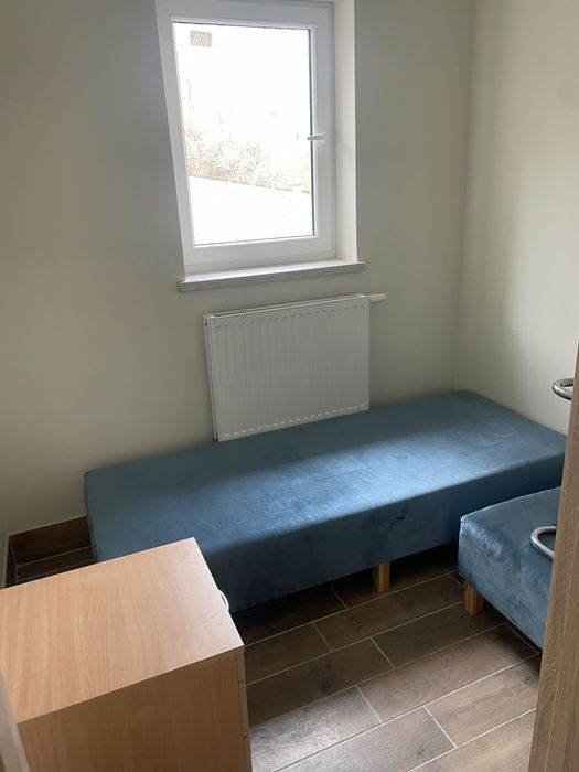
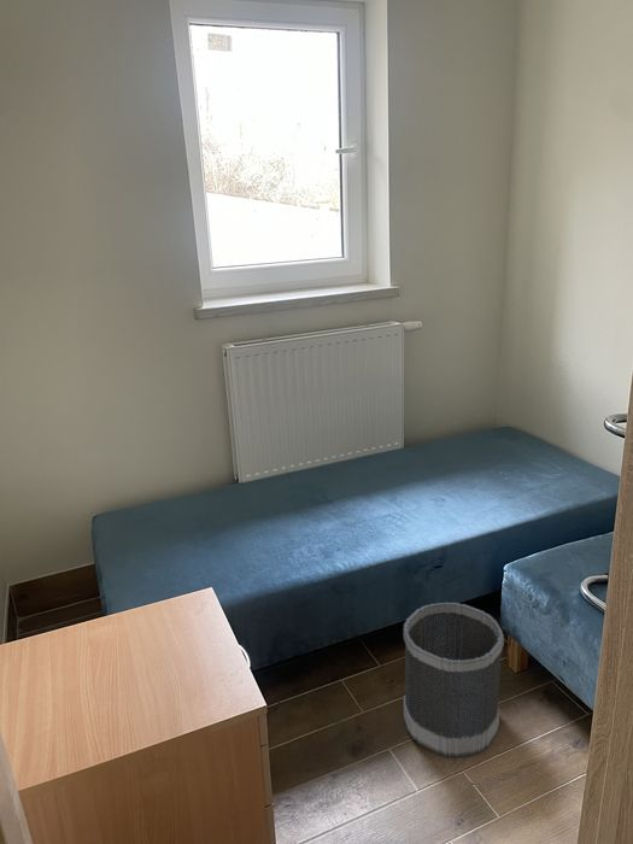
+ wastebasket [403,600,505,758]
